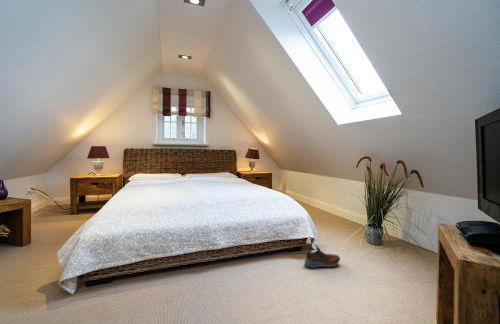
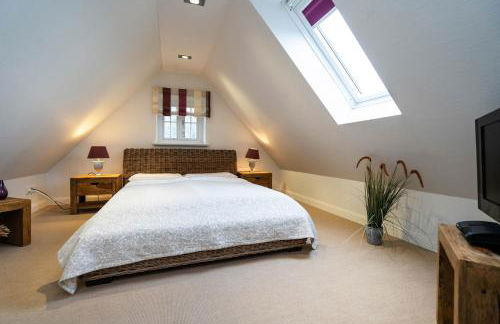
- shoe [304,243,341,269]
